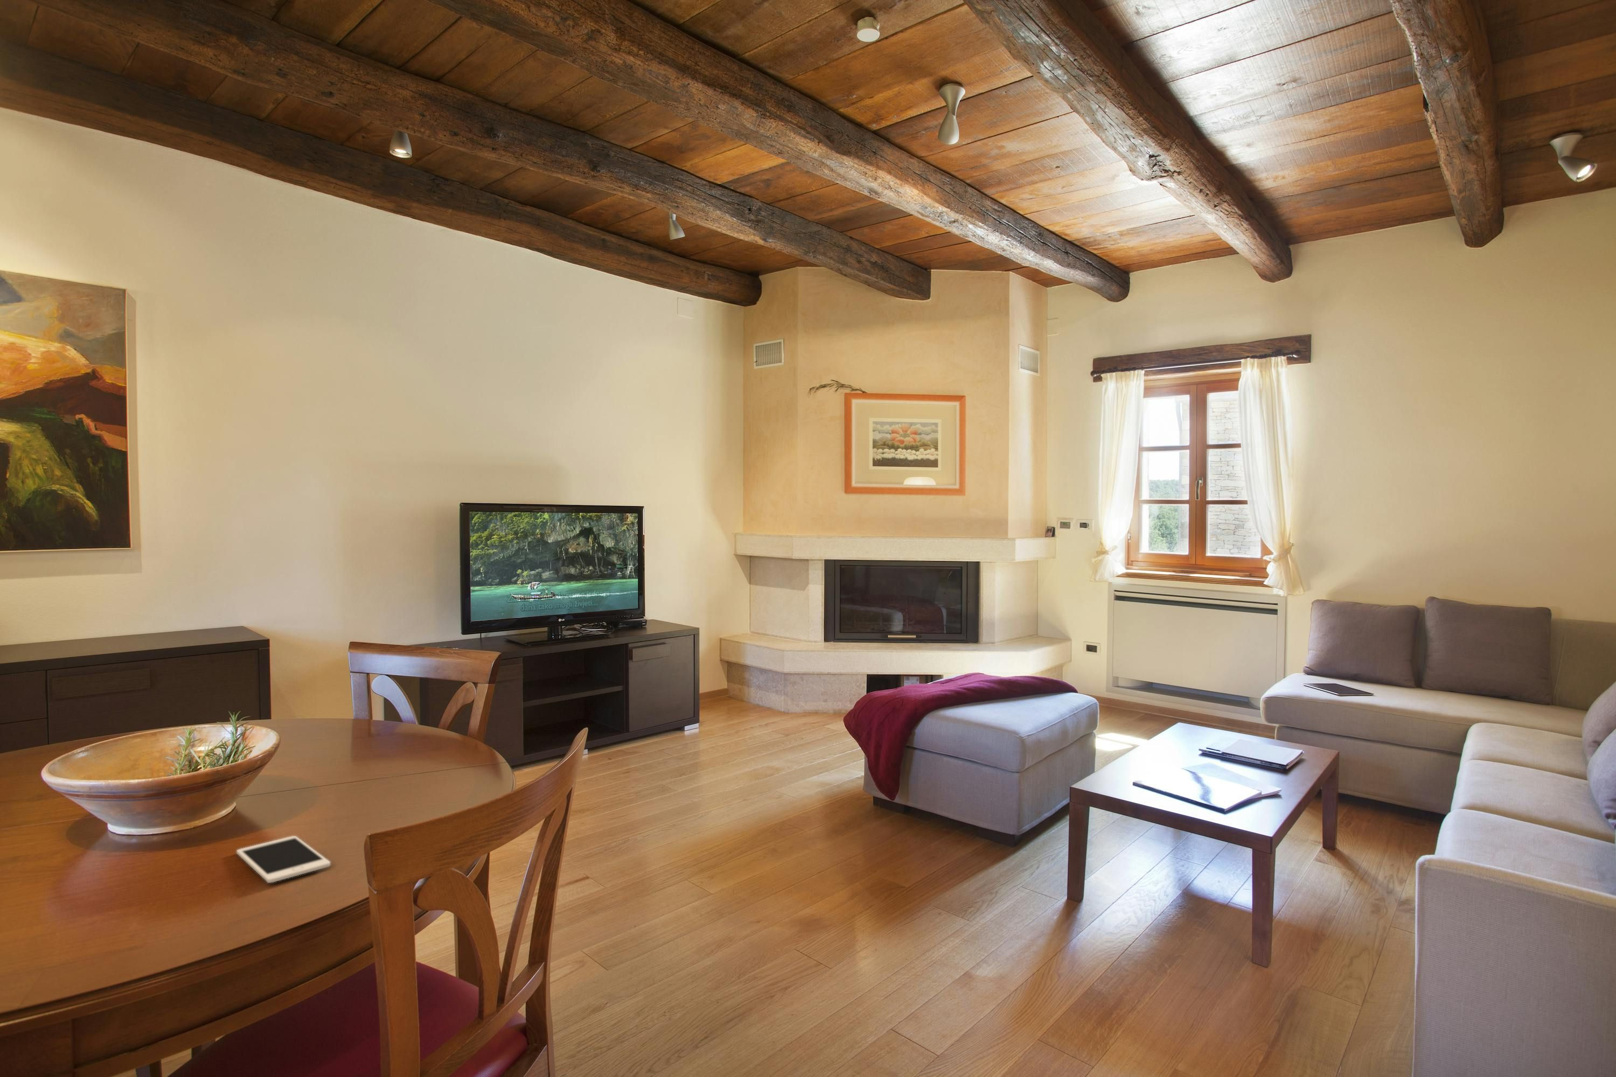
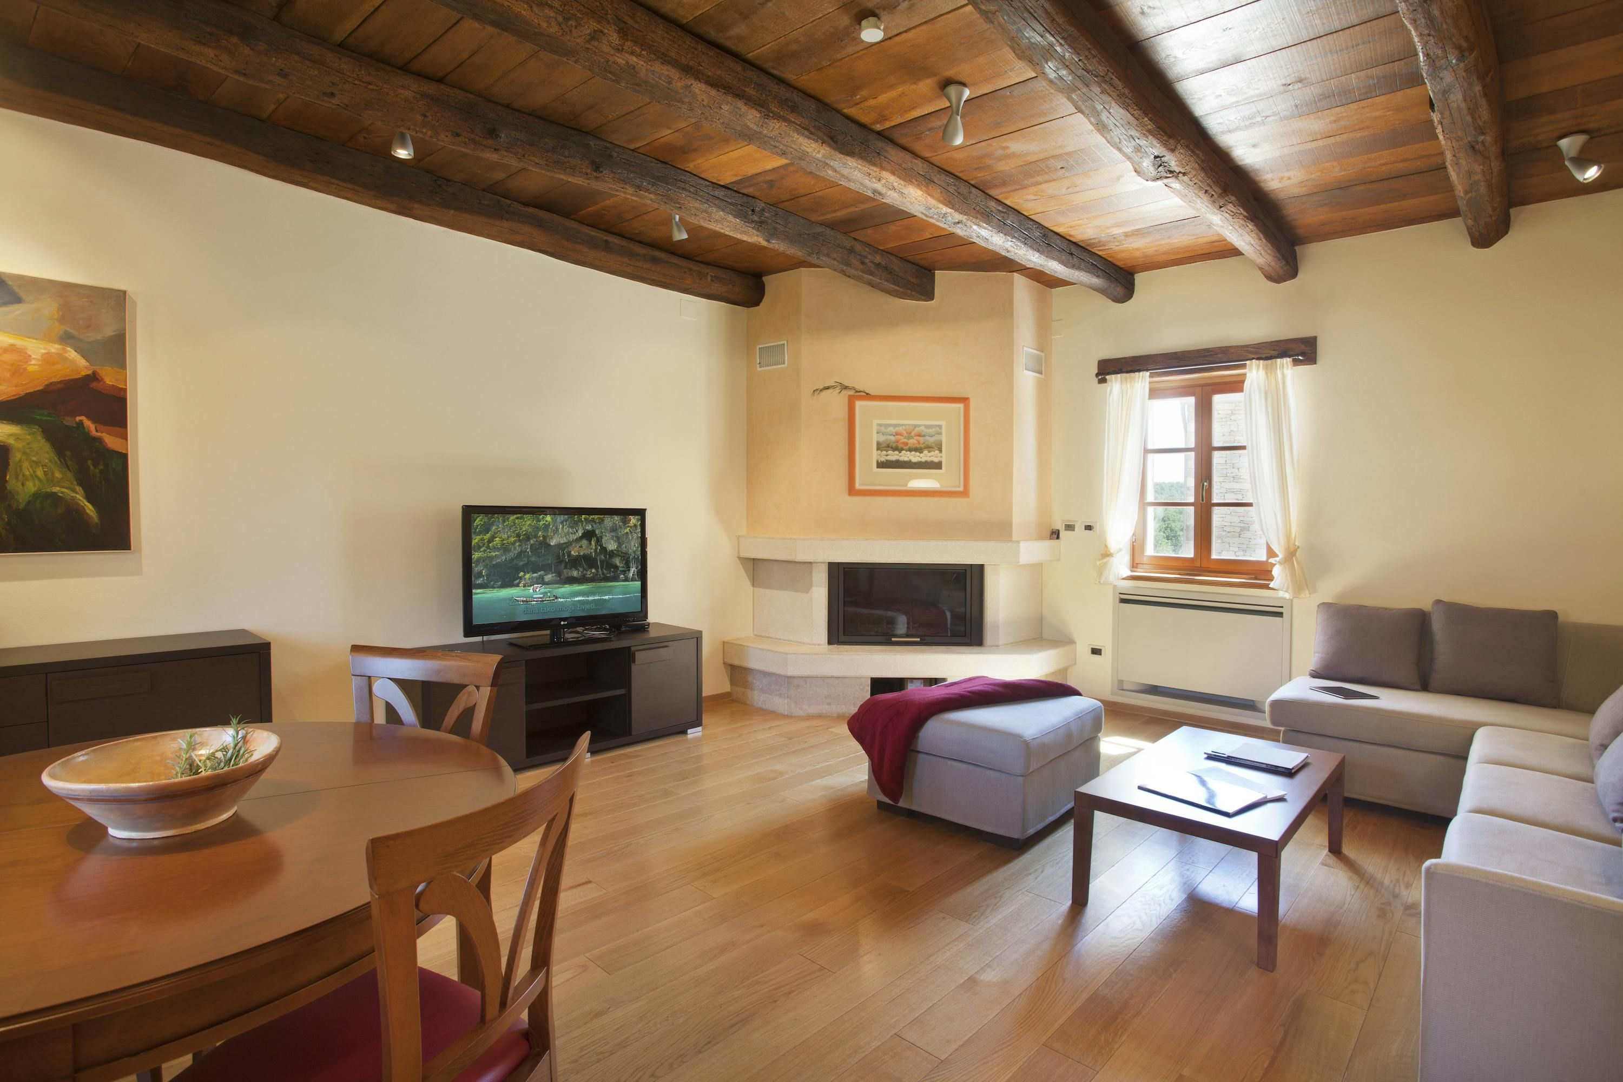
- cell phone [236,835,331,883]
